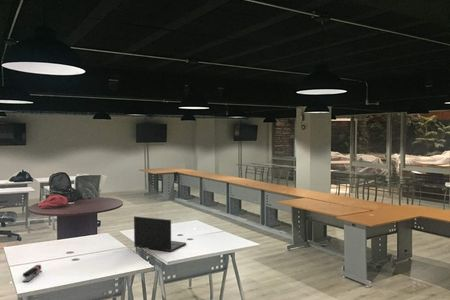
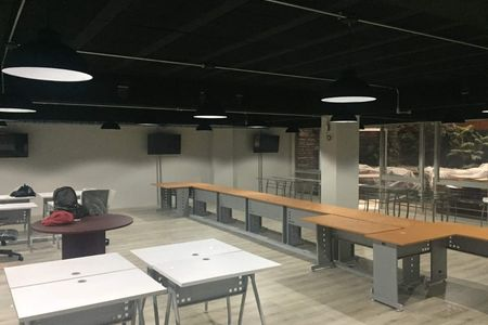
- laptop [133,215,187,253]
- stapler [22,264,43,283]
